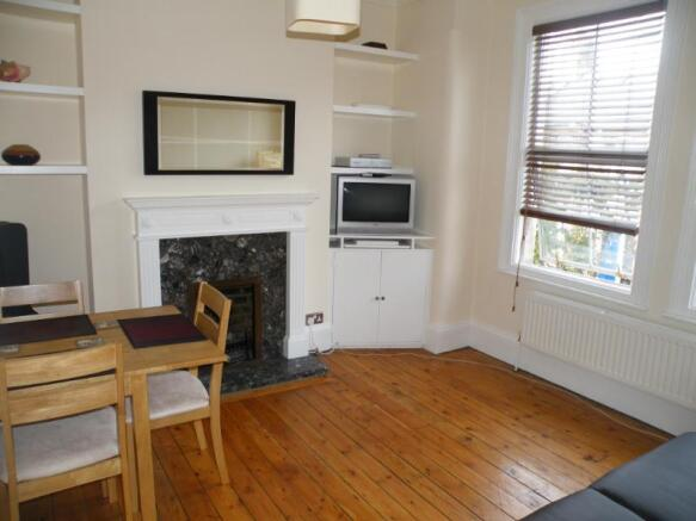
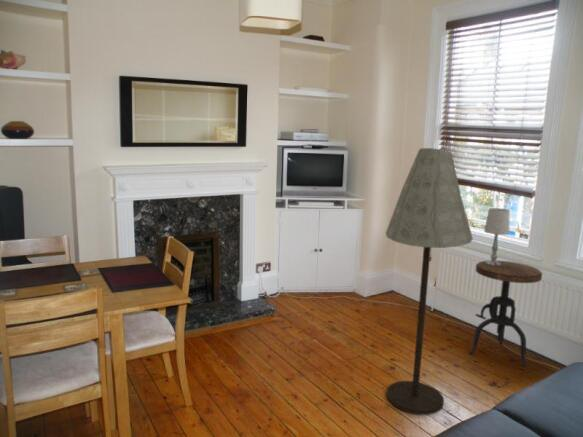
+ floor lamp [385,147,474,415]
+ table lamp [483,207,511,266]
+ side table [468,260,543,367]
